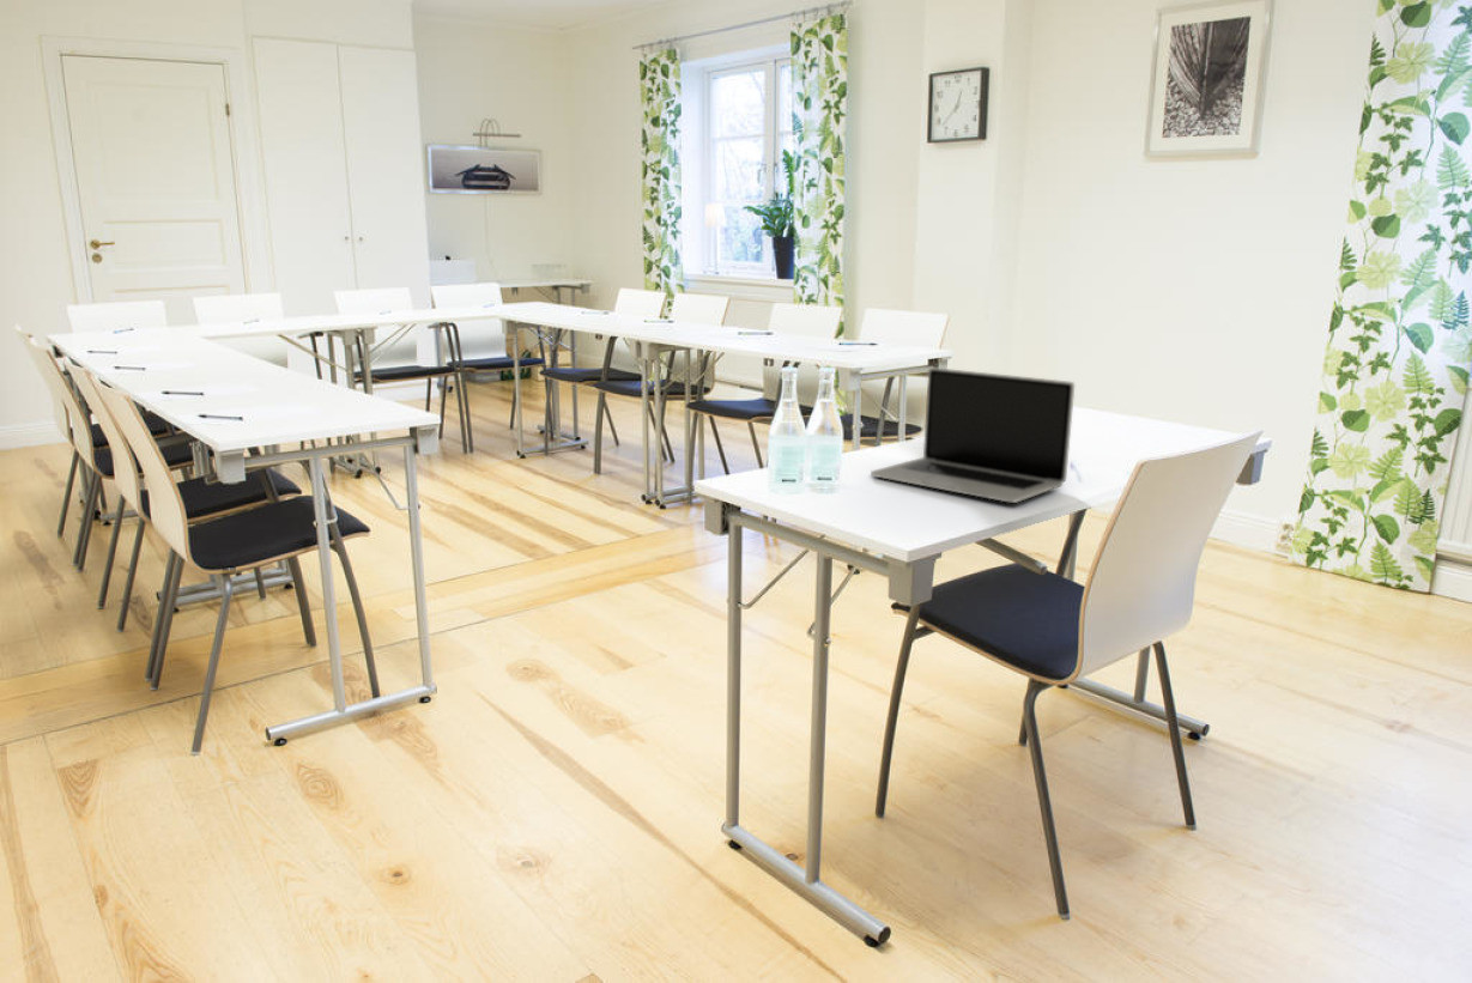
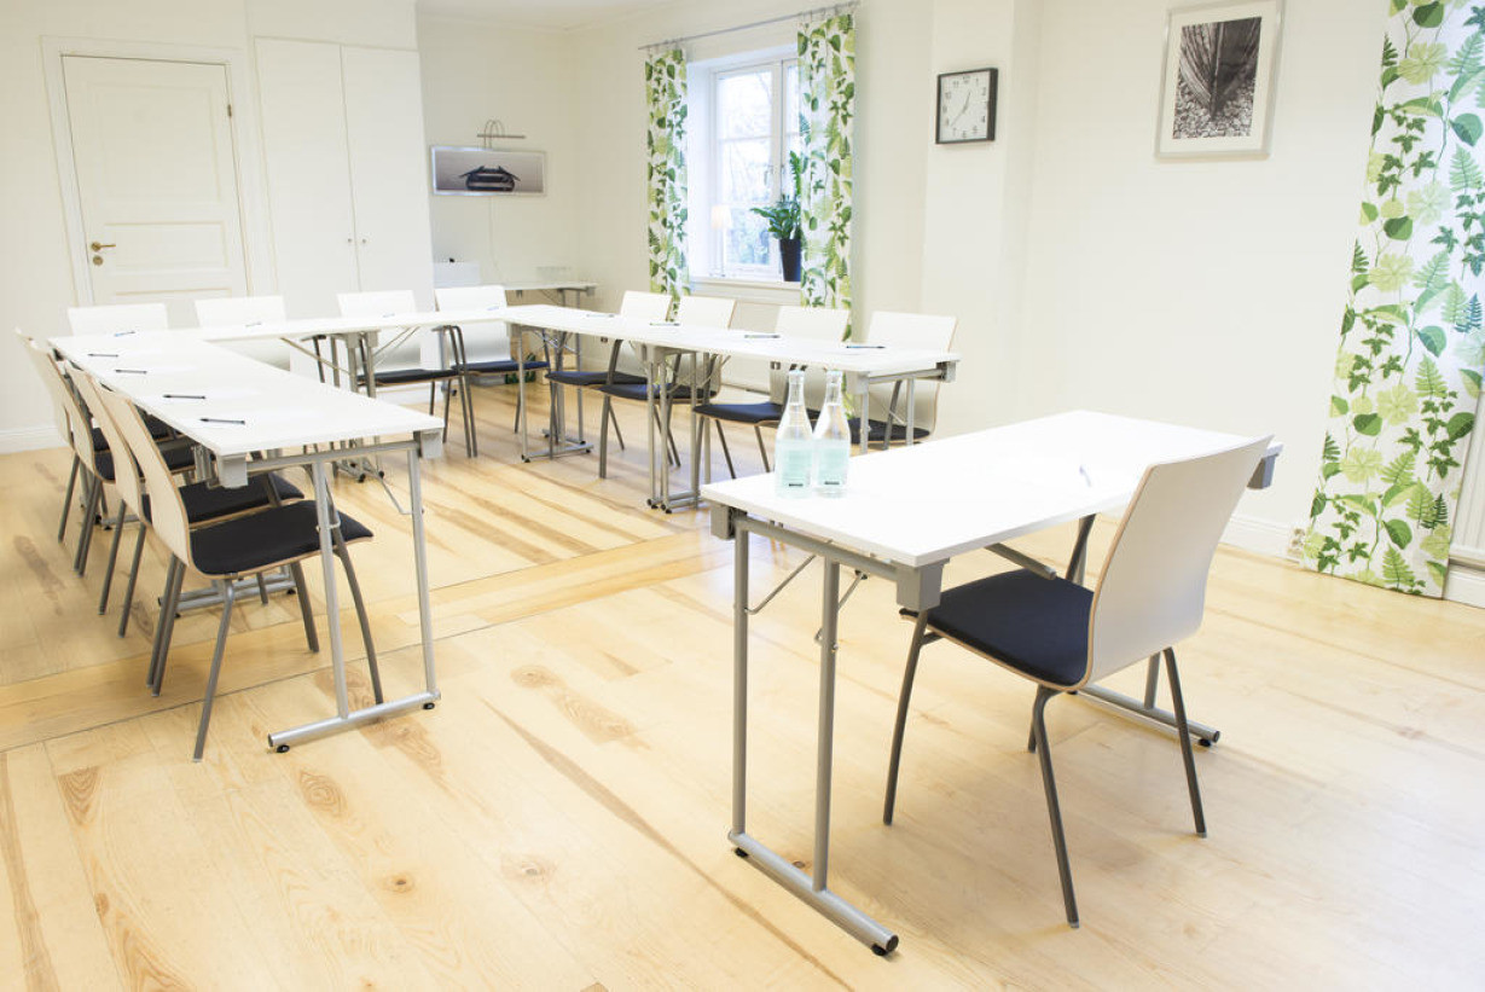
- laptop [870,366,1076,504]
